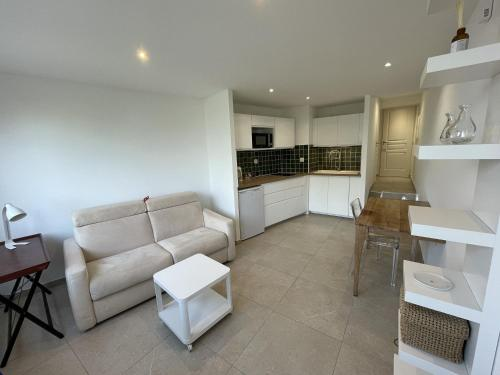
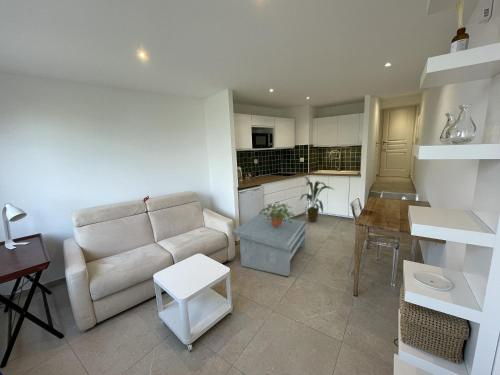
+ potted plant [258,201,298,226]
+ house plant [298,175,335,223]
+ coffee table [231,212,308,277]
